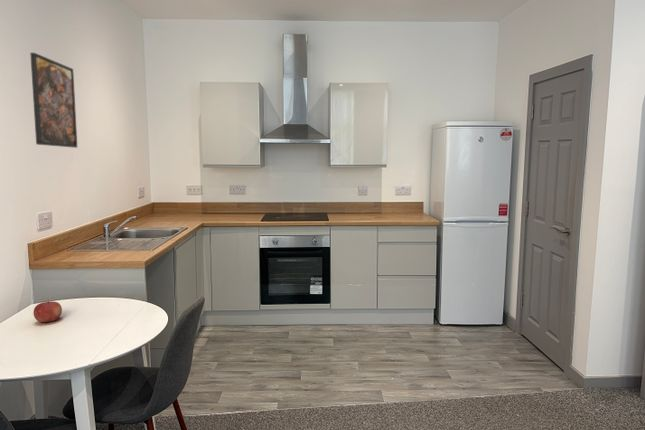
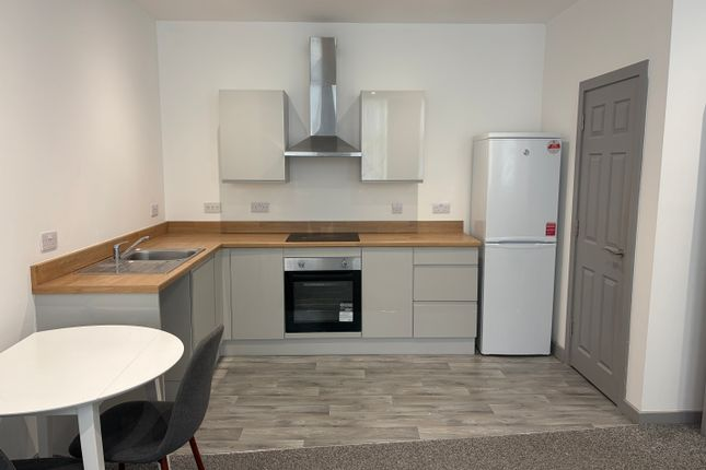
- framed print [29,52,78,149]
- fruit [32,300,63,323]
